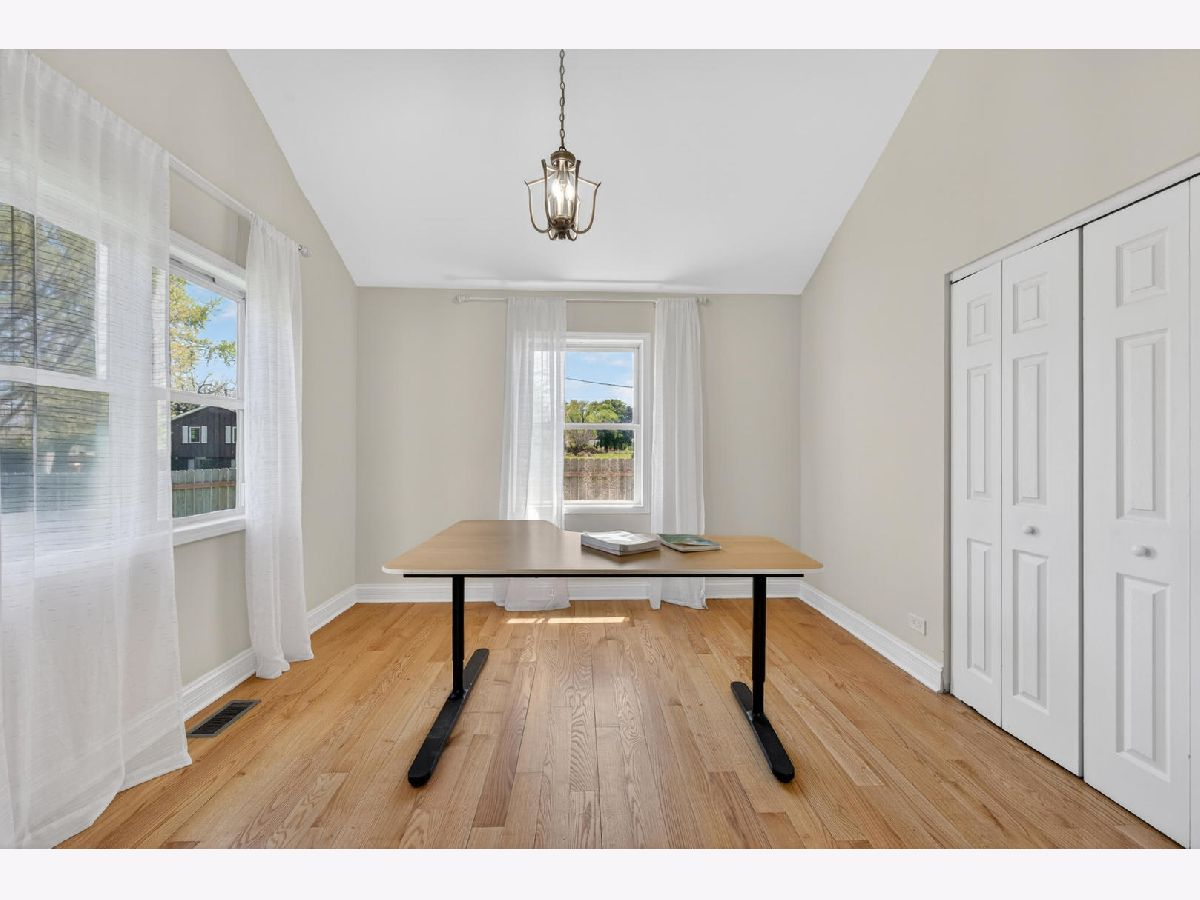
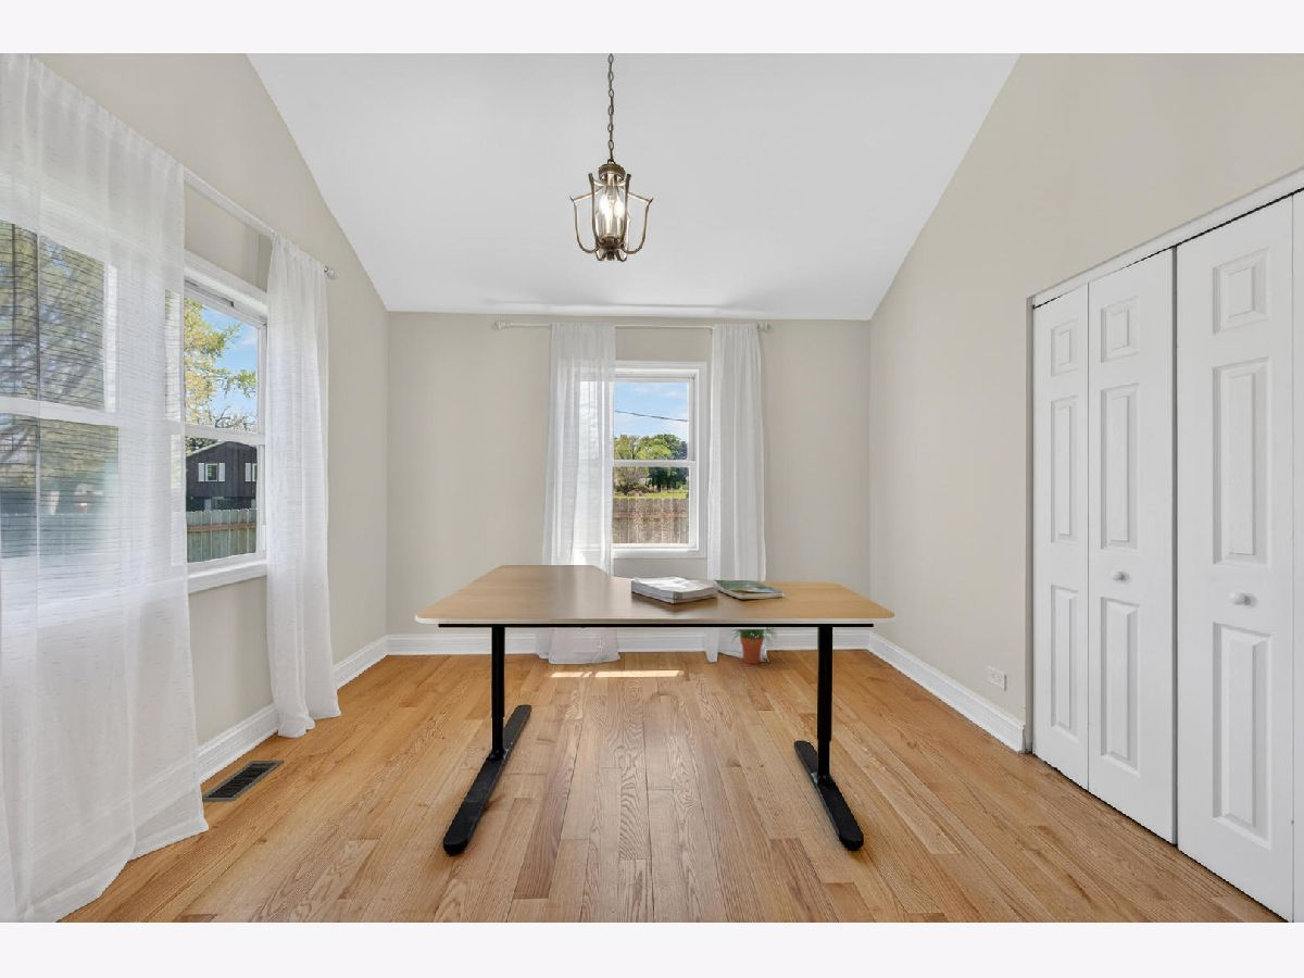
+ potted plant [726,628,778,665]
